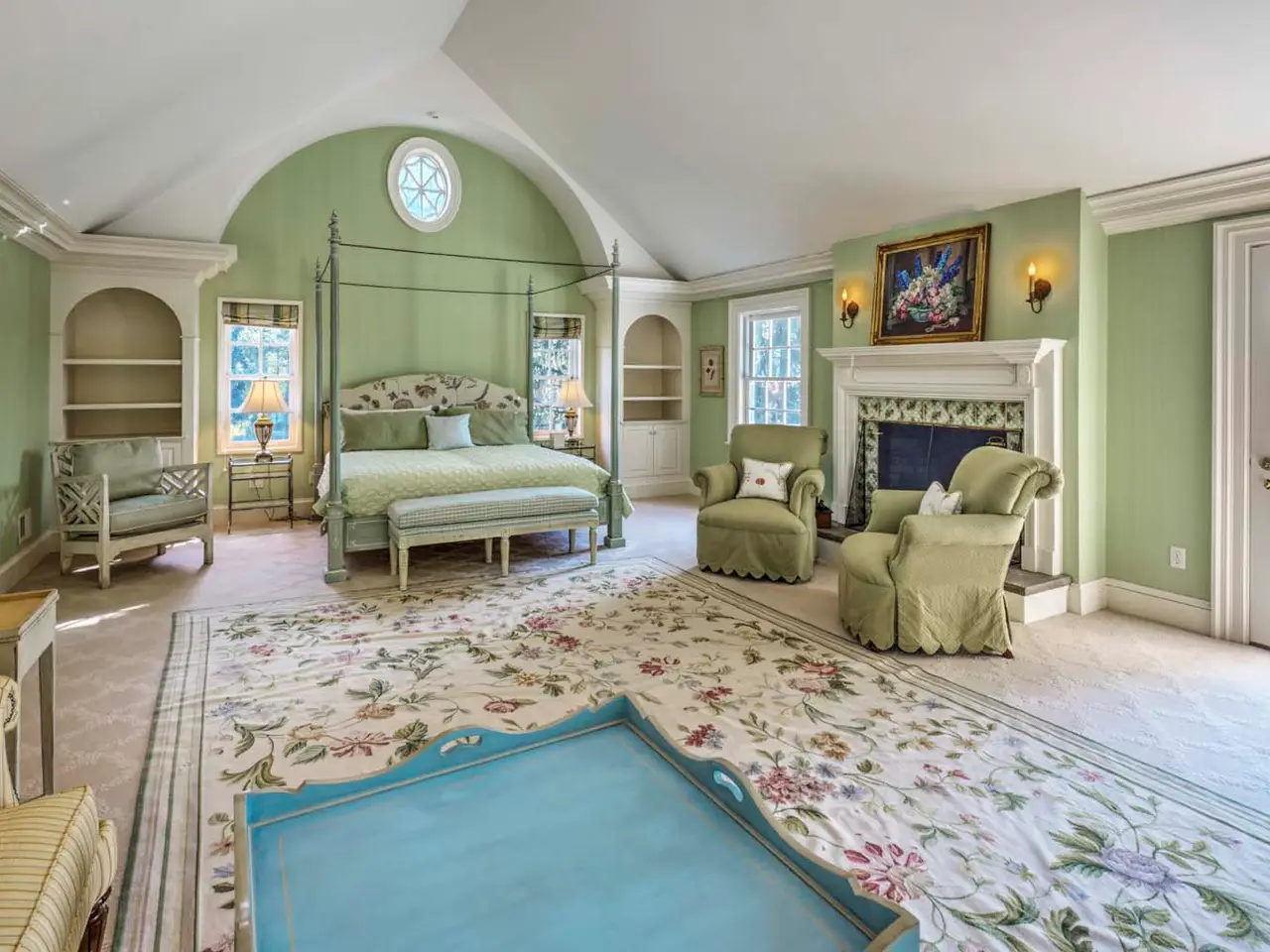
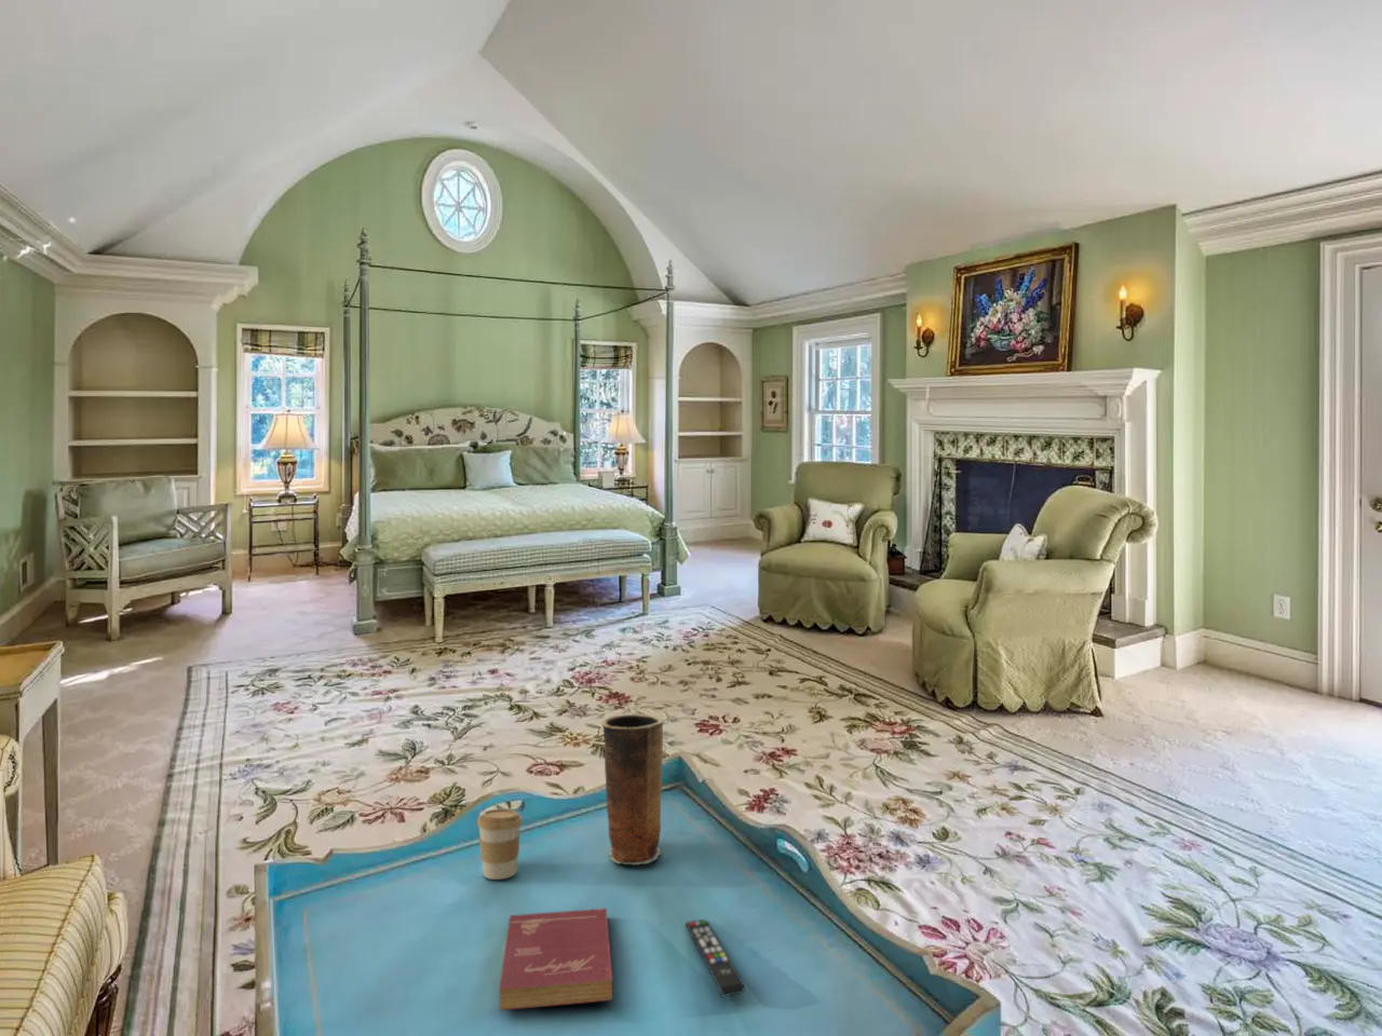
+ remote control [684,918,746,997]
+ coffee cup [477,809,523,880]
+ book [497,908,615,1012]
+ vase [601,713,665,865]
